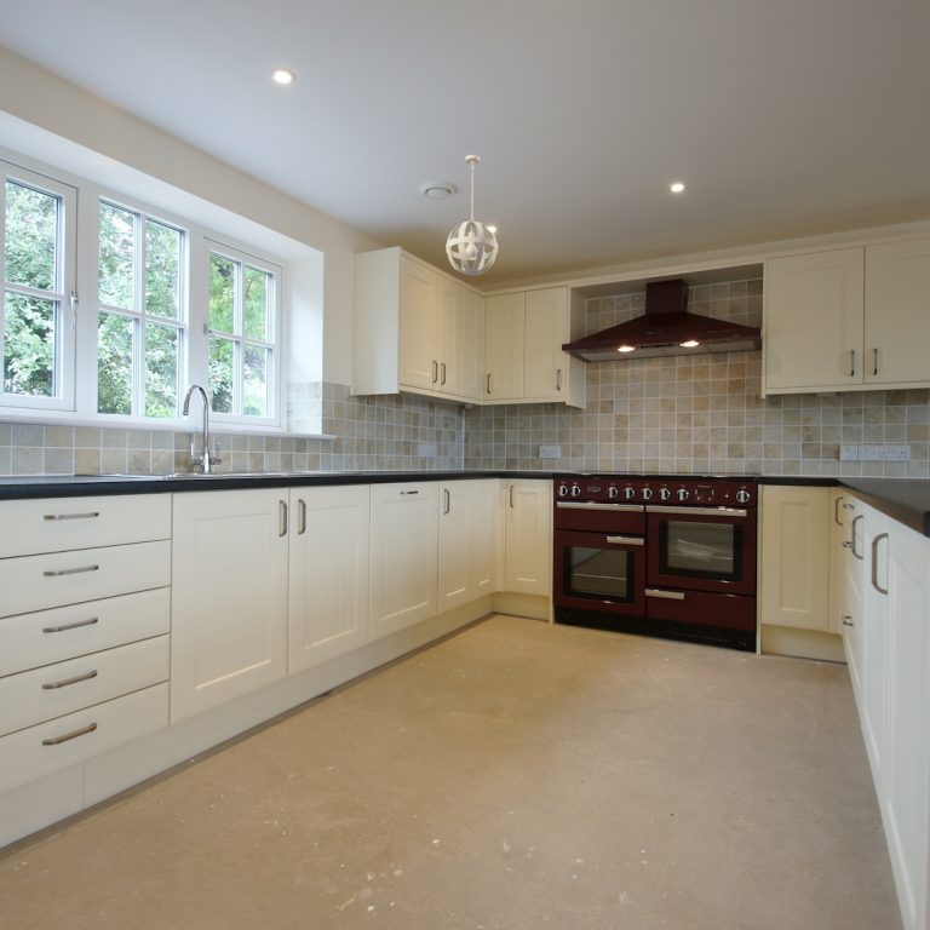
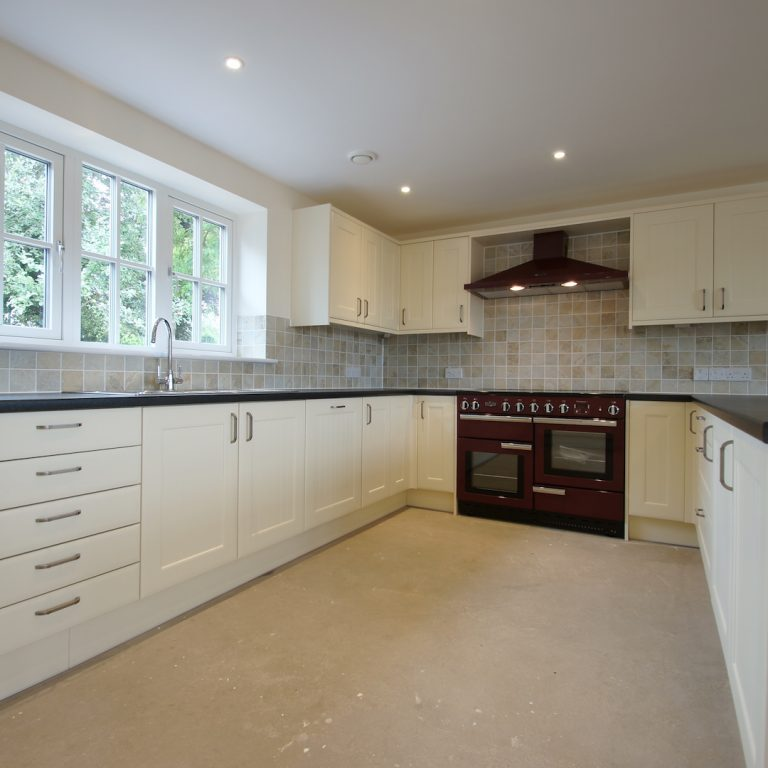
- pendant light [444,154,499,276]
